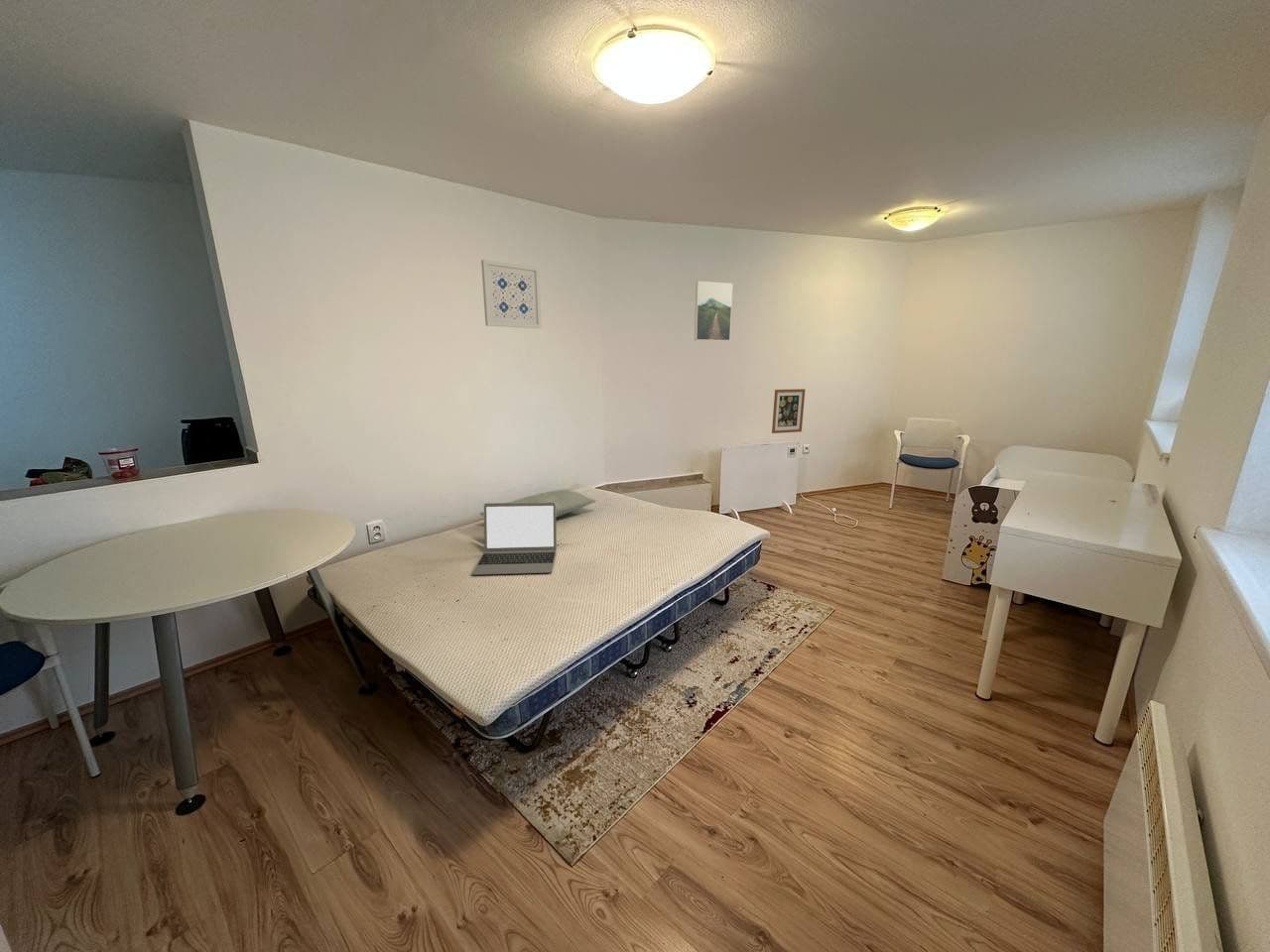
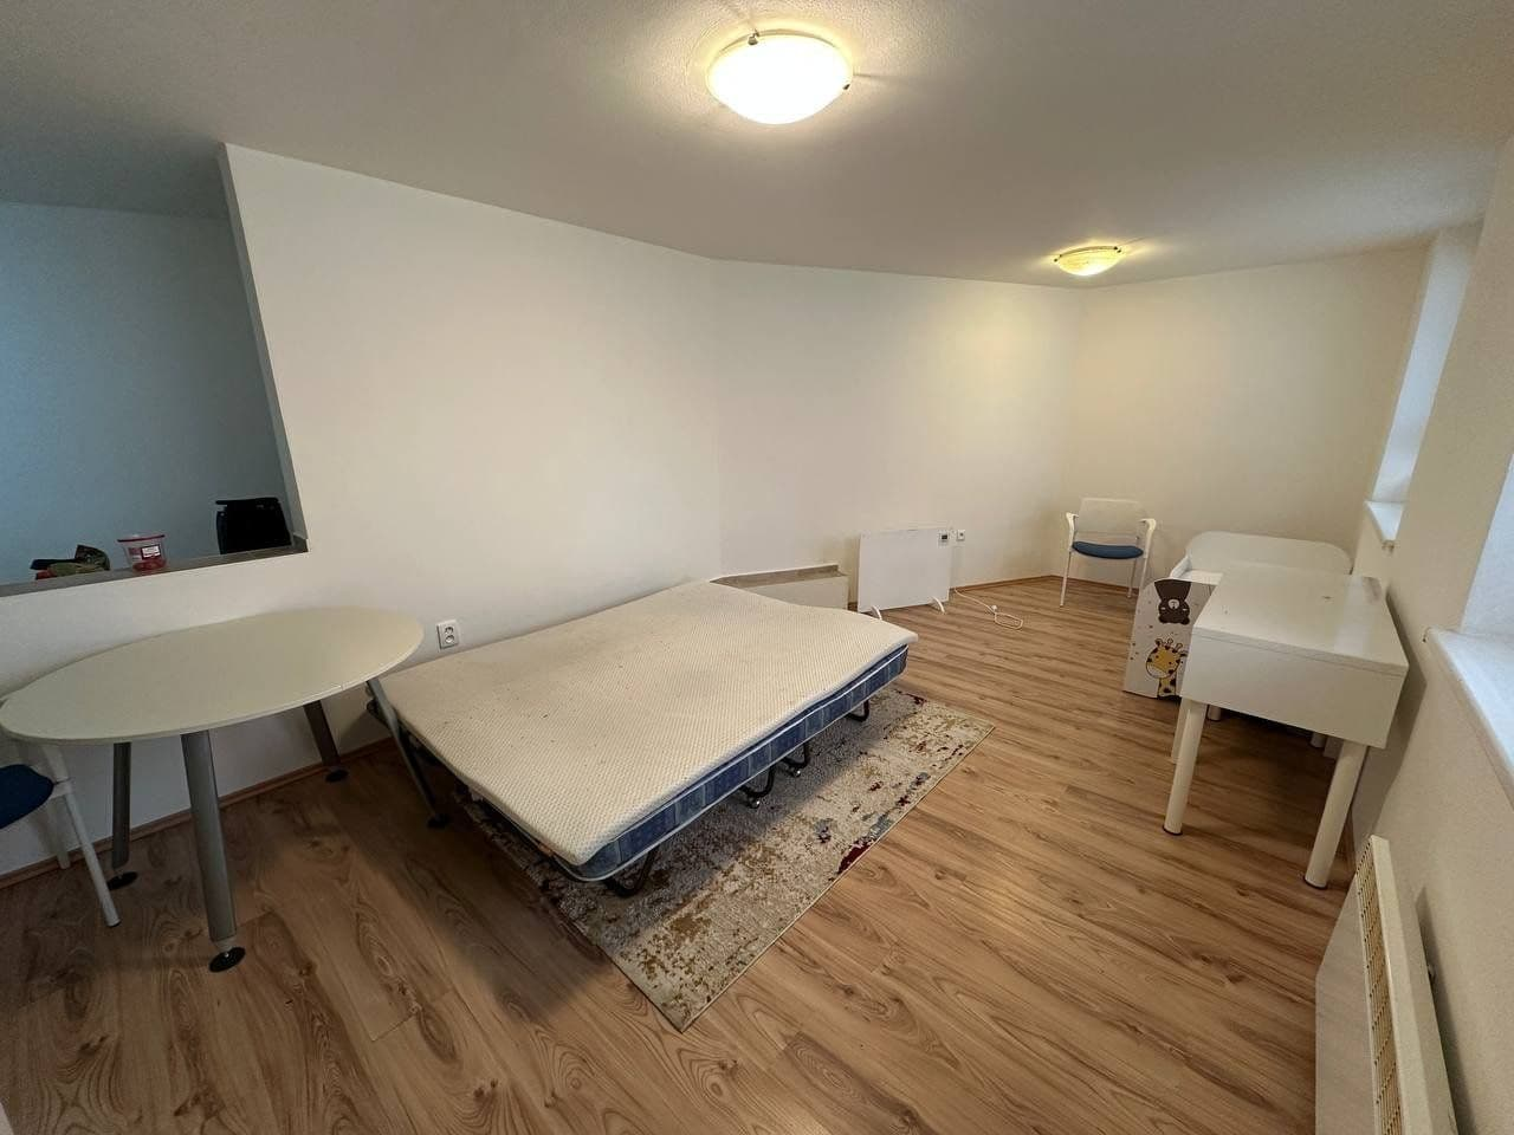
- laptop [471,502,558,576]
- wall art [480,259,543,329]
- pillow [478,489,597,519]
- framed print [694,281,734,342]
- wall art [771,388,806,434]
